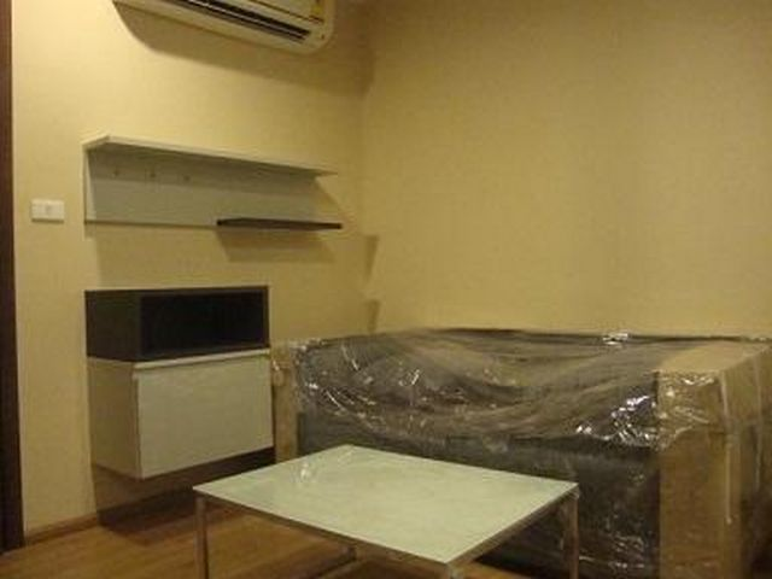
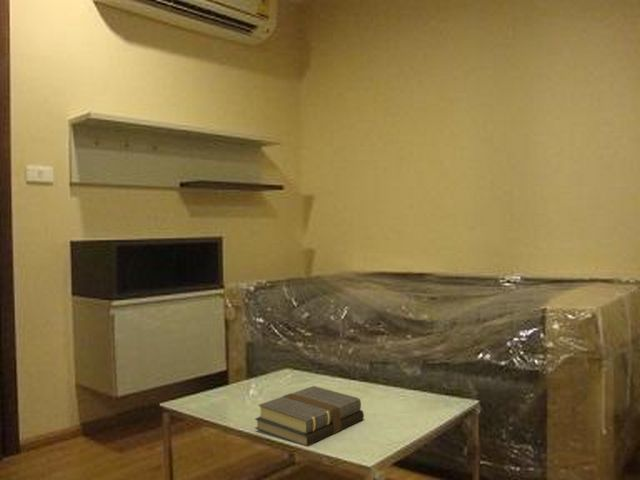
+ book [254,385,365,447]
